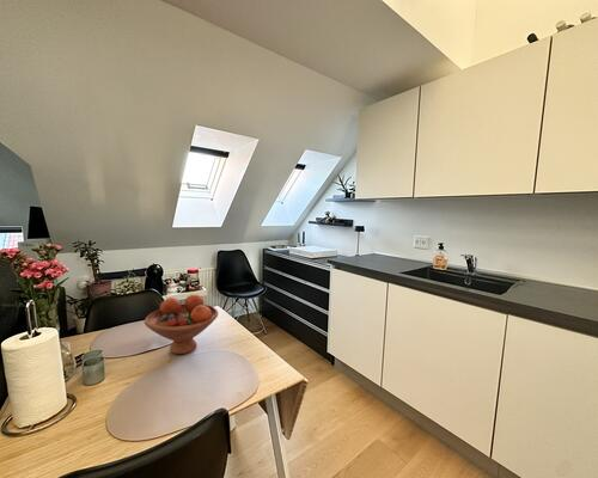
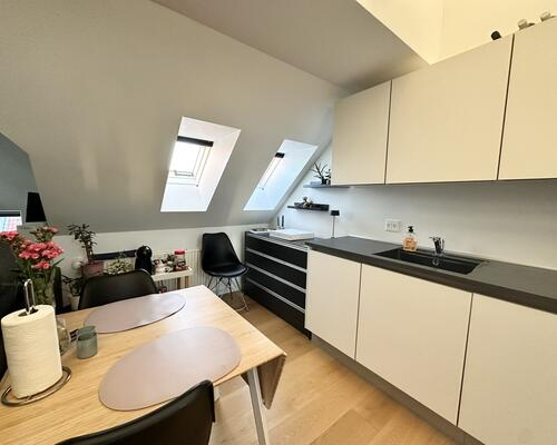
- fruit bowl [144,293,219,355]
